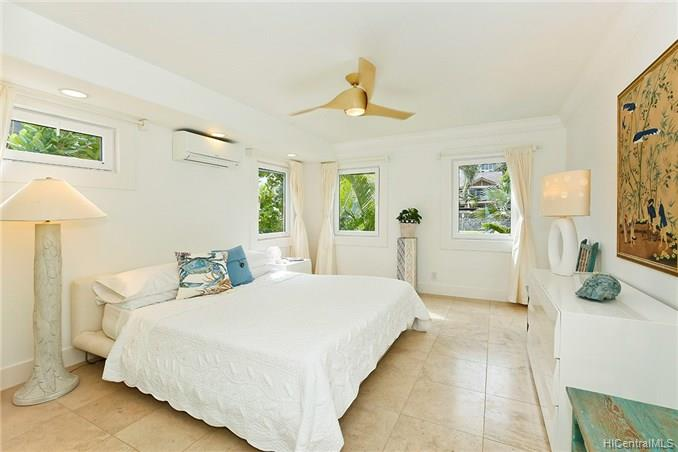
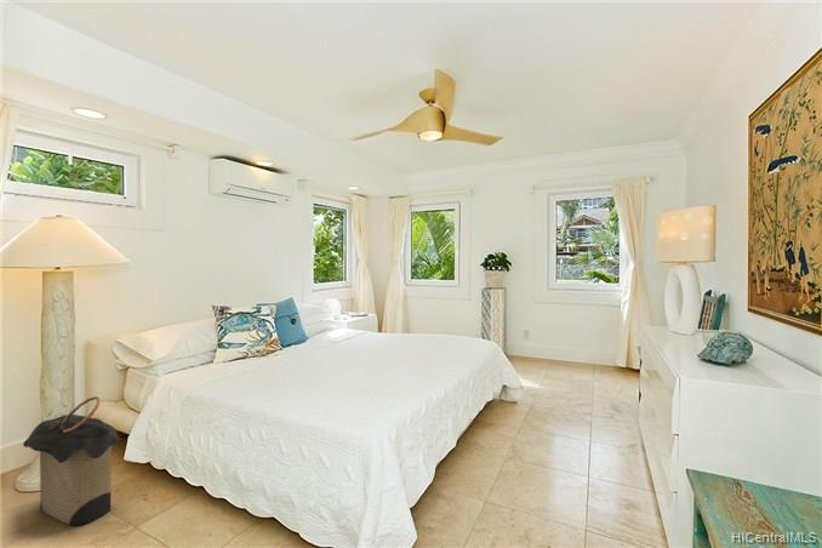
+ laundry hamper [22,395,124,526]
